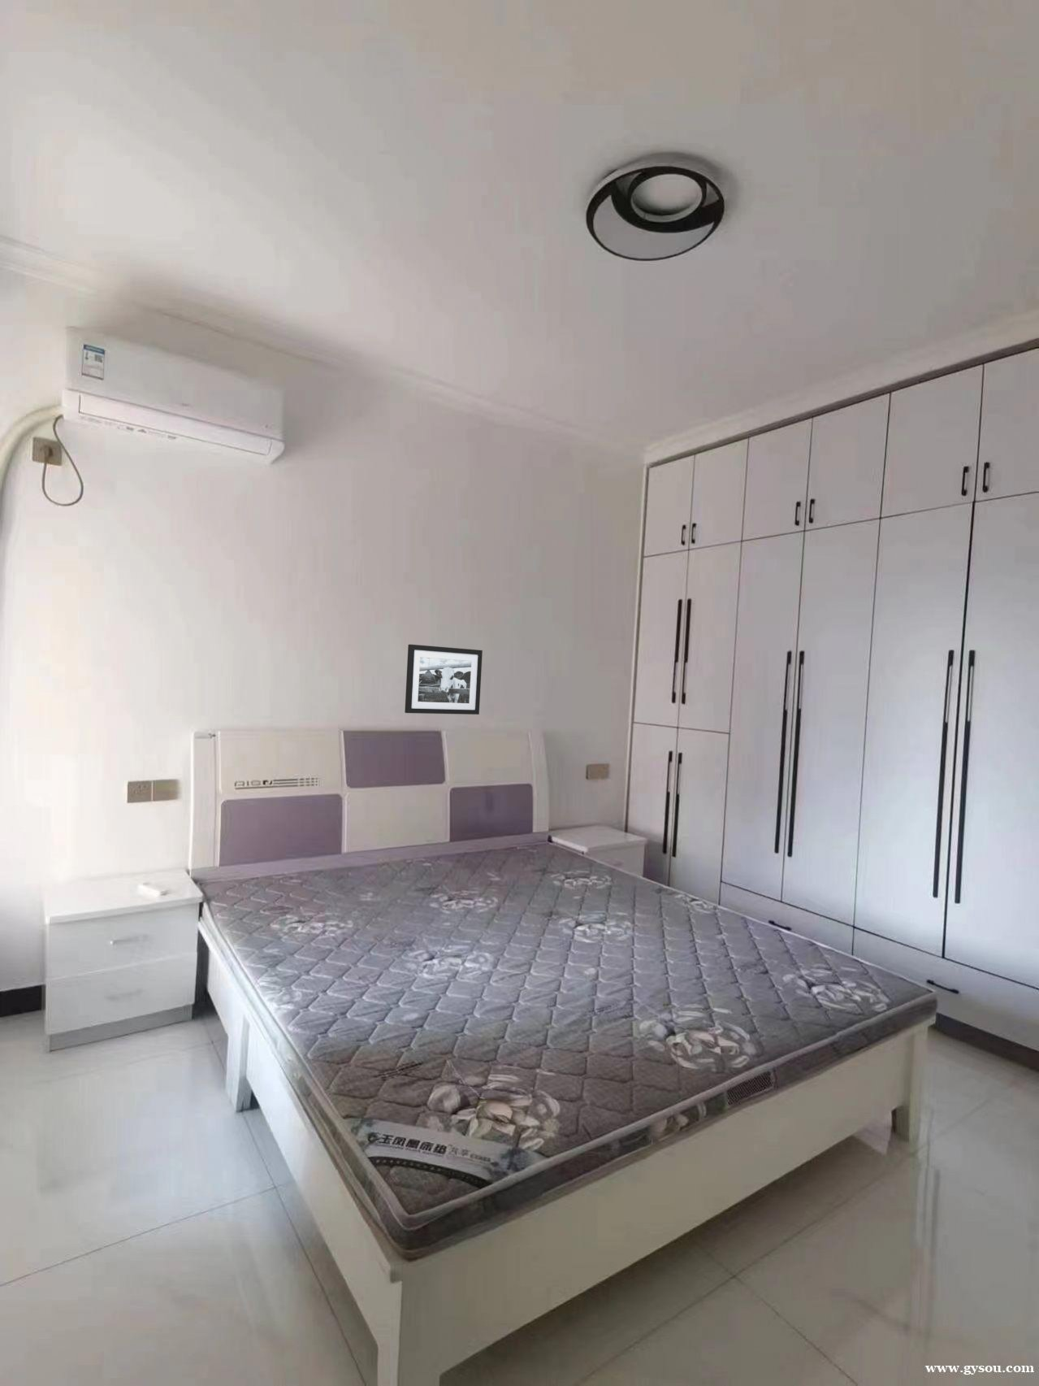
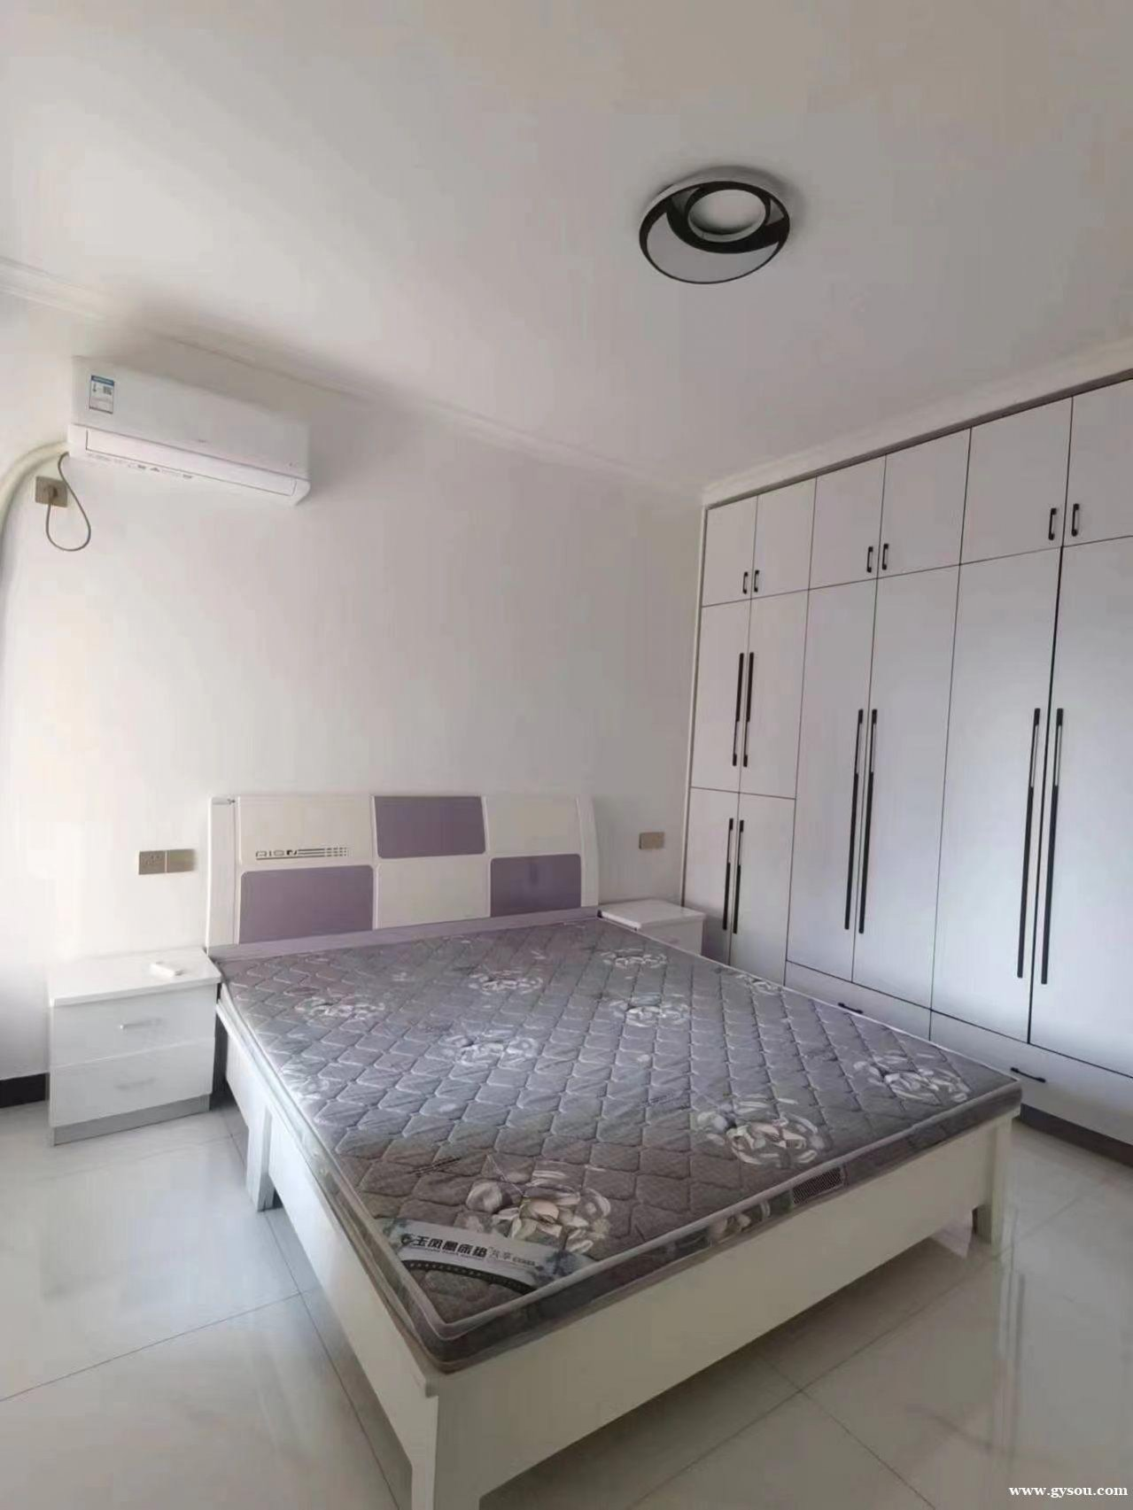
- picture frame [404,643,483,715]
